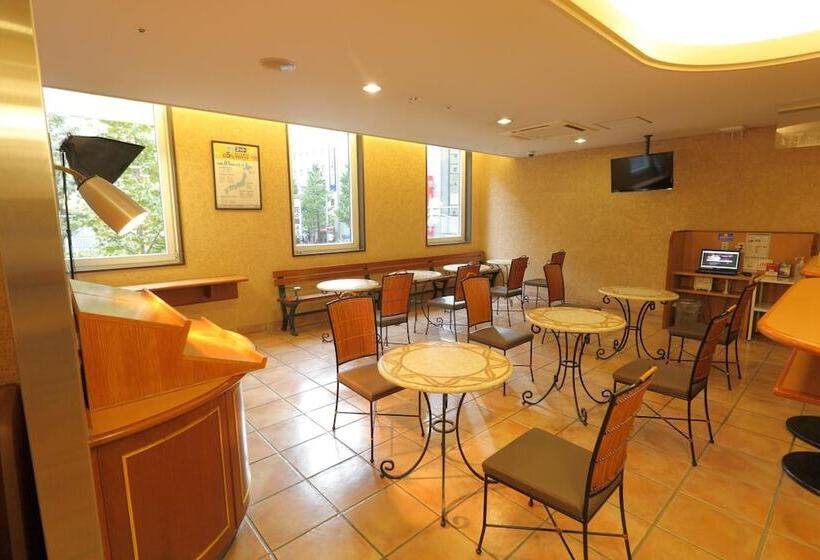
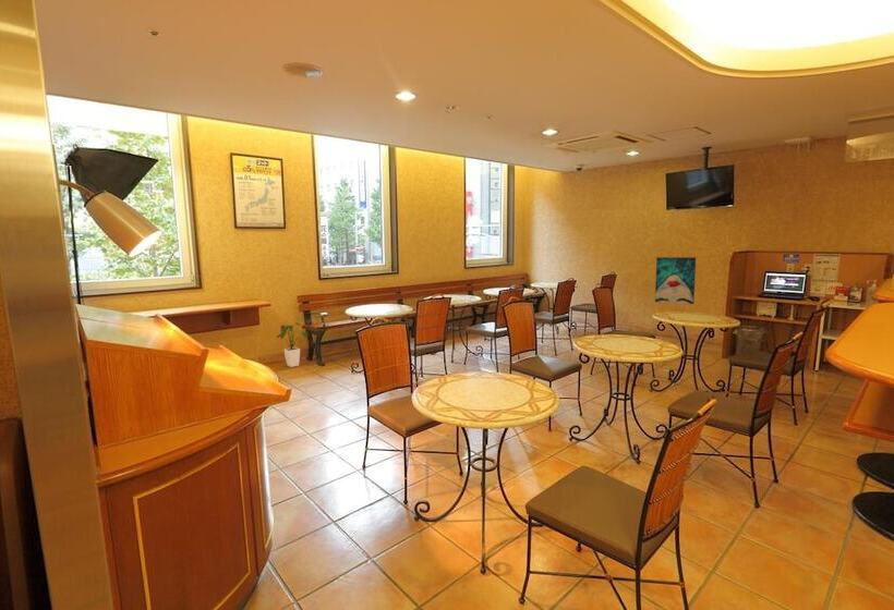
+ house plant [276,321,309,368]
+ wall art [654,256,697,306]
